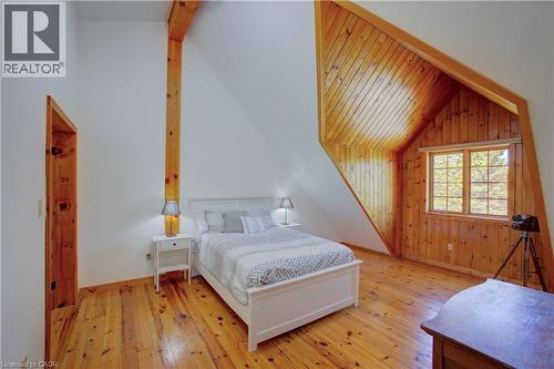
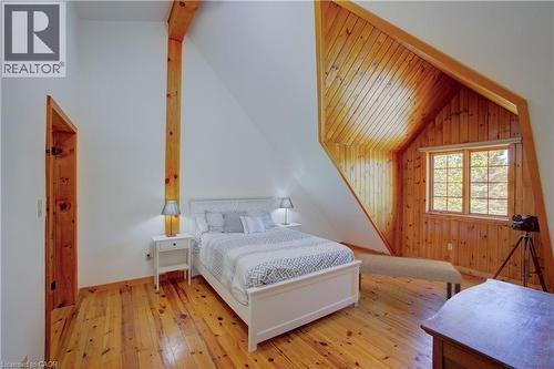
+ bench [355,253,463,303]
